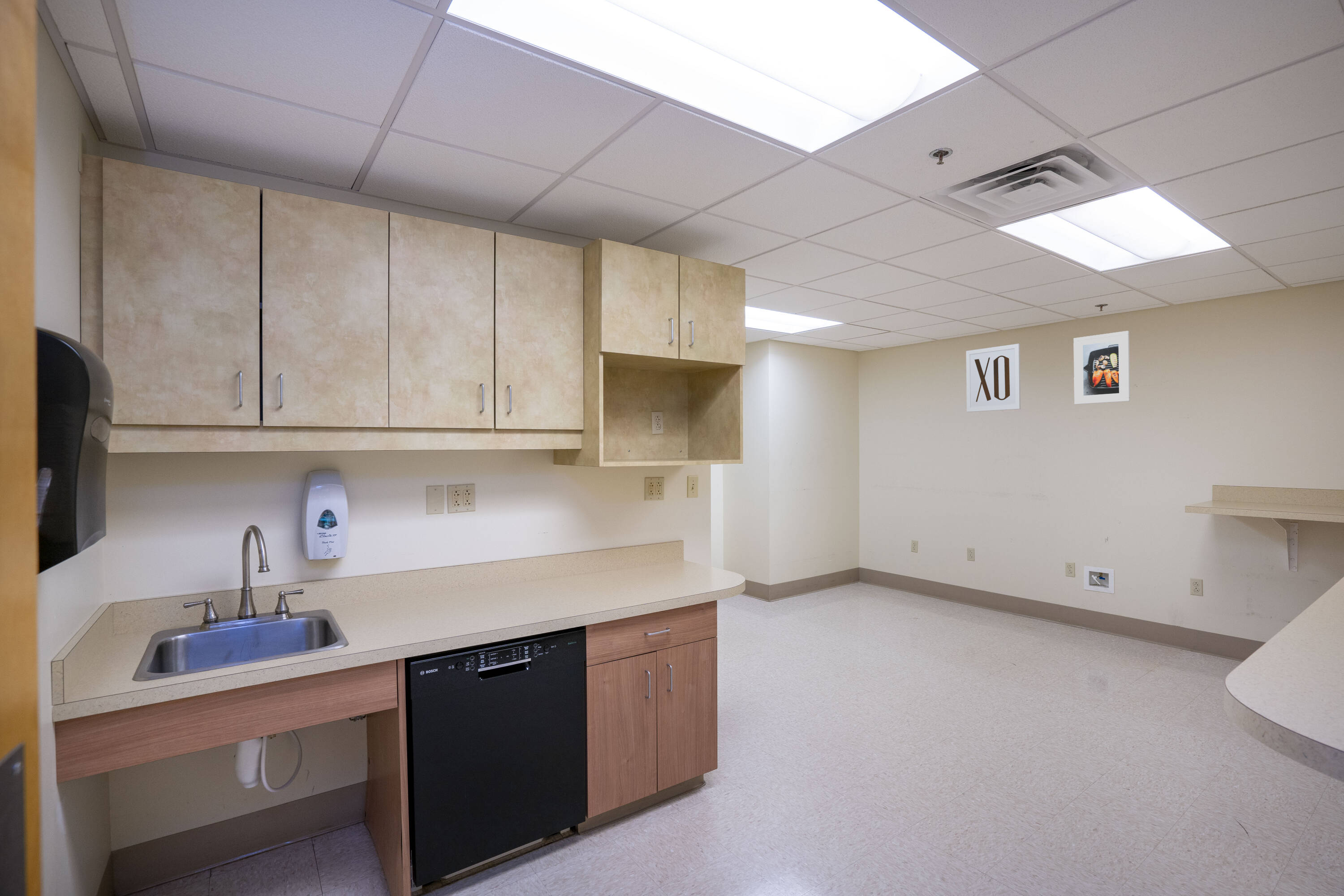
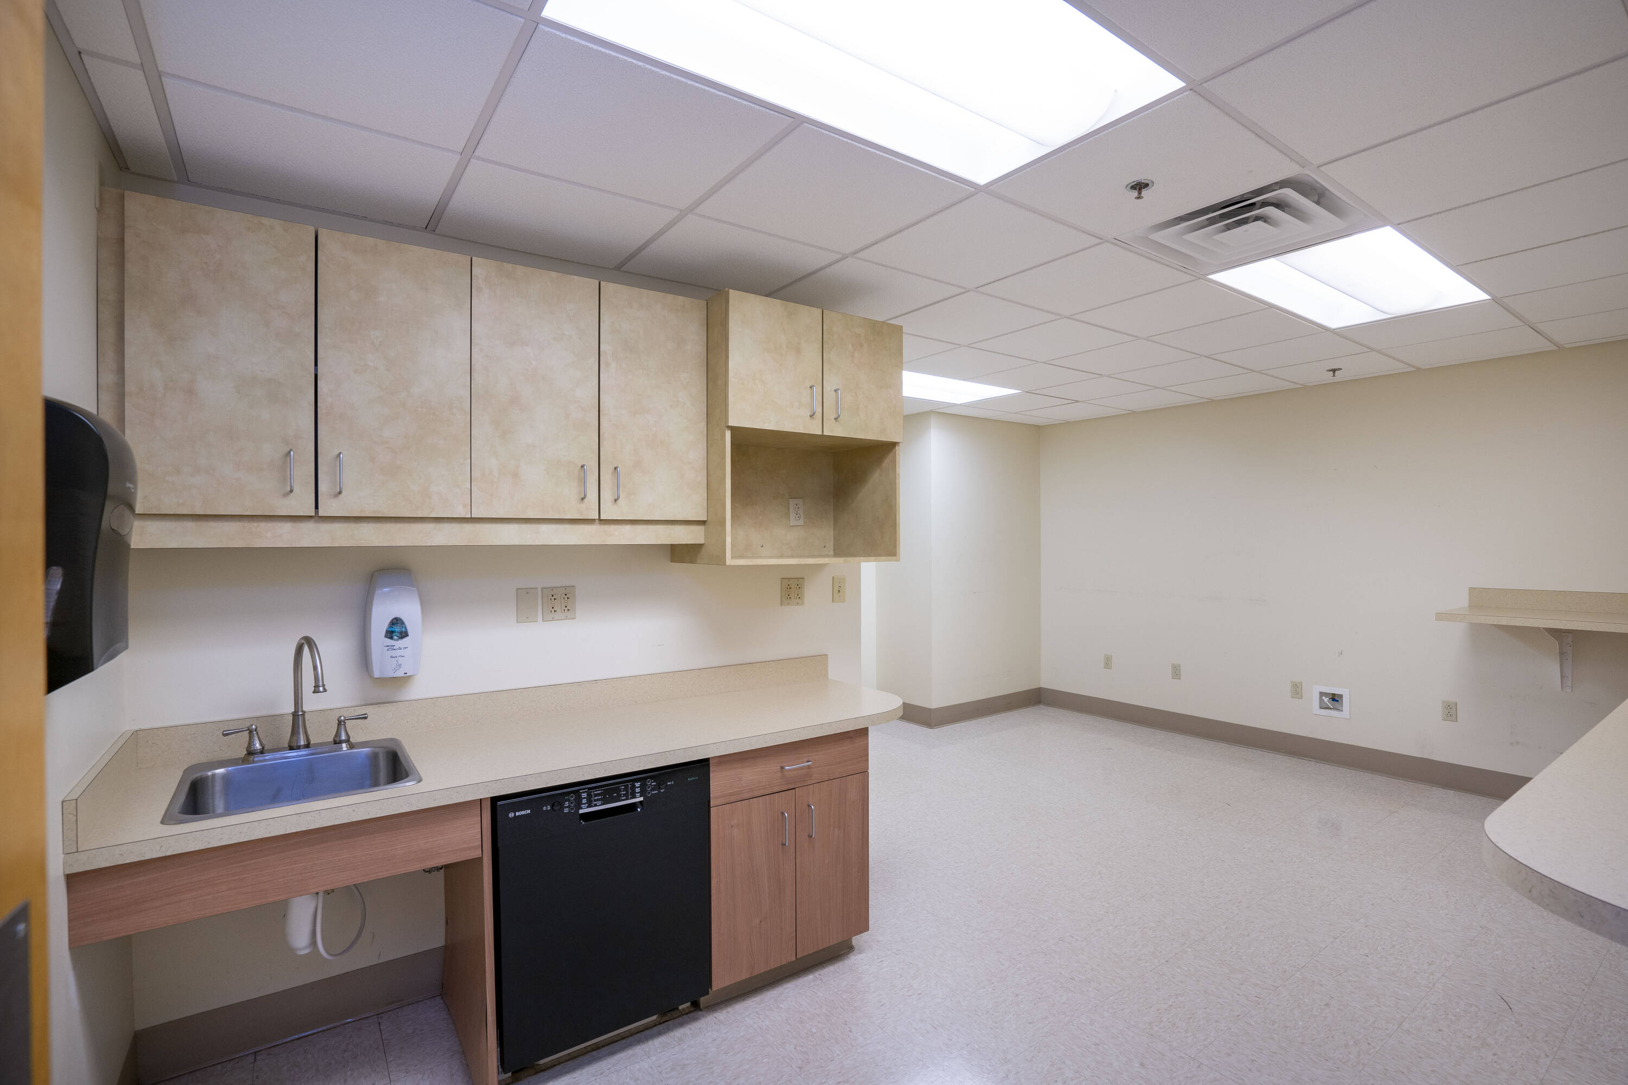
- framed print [1073,330,1130,405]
- wall art [966,343,1021,413]
